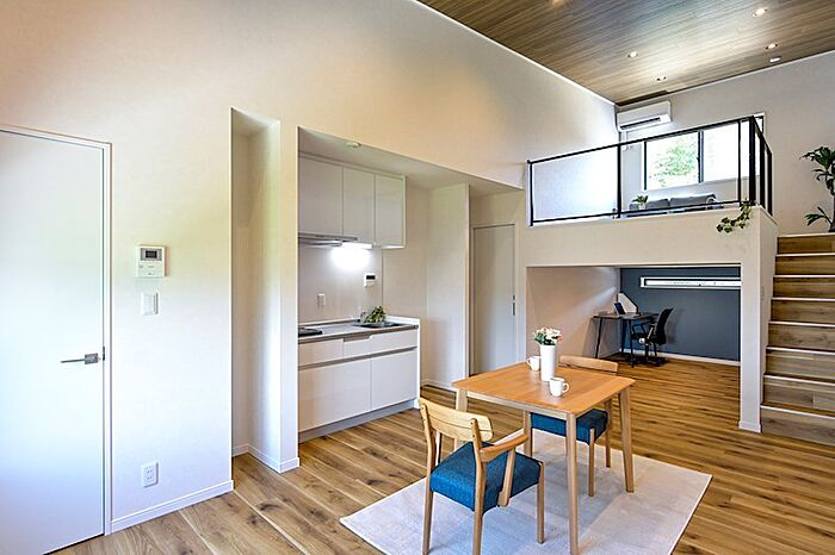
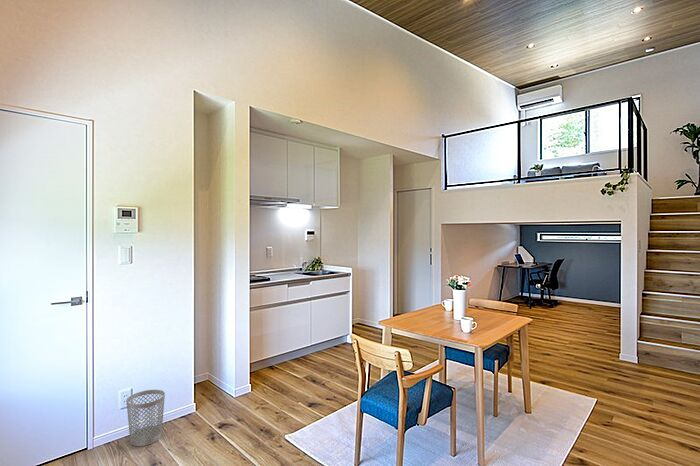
+ wastebasket [125,389,166,447]
